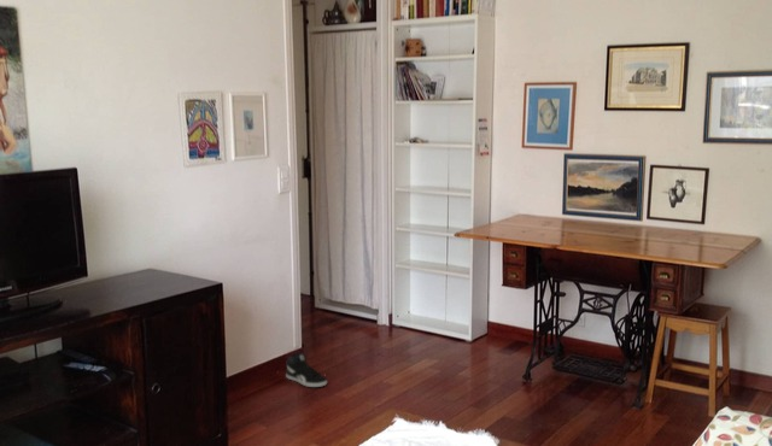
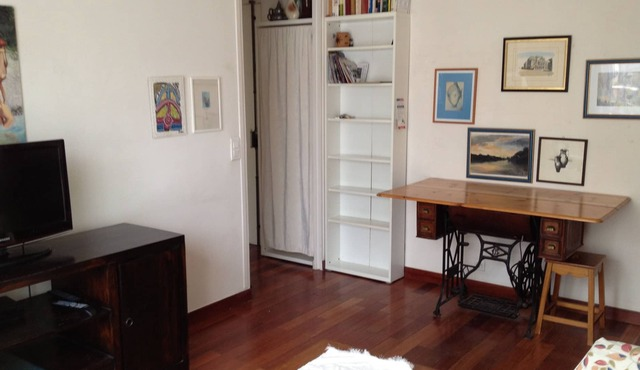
- sneaker [285,351,328,388]
